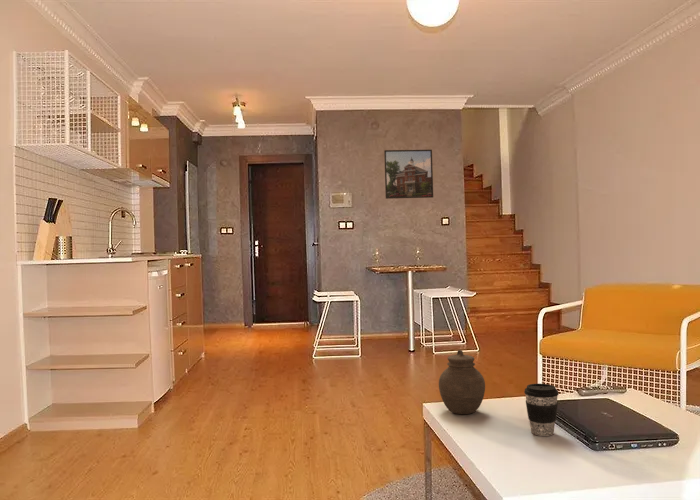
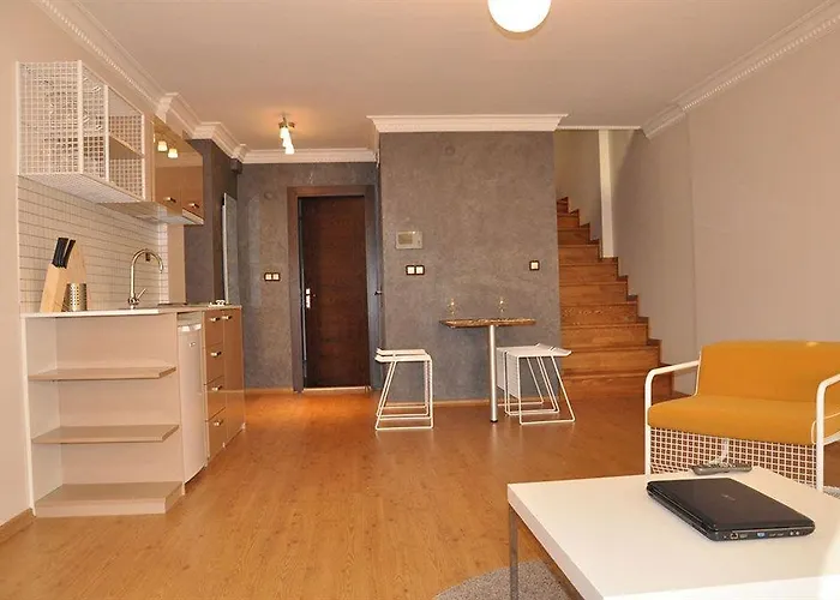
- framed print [383,149,434,200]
- jar [438,349,486,415]
- coffee cup [523,383,560,437]
